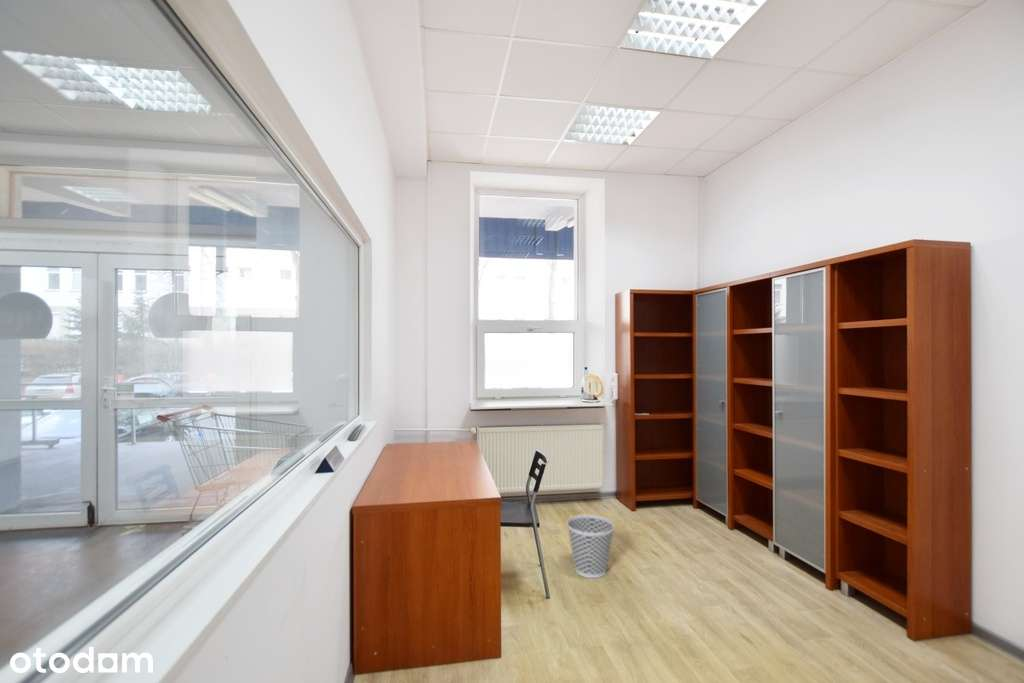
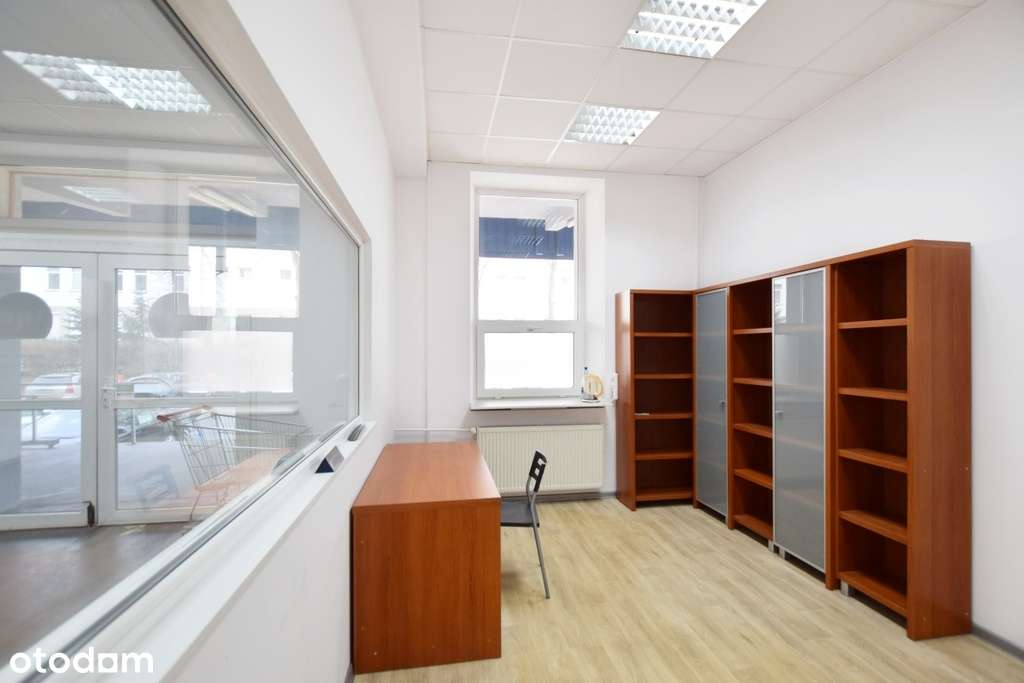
- wastebasket [566,513,616,579]
